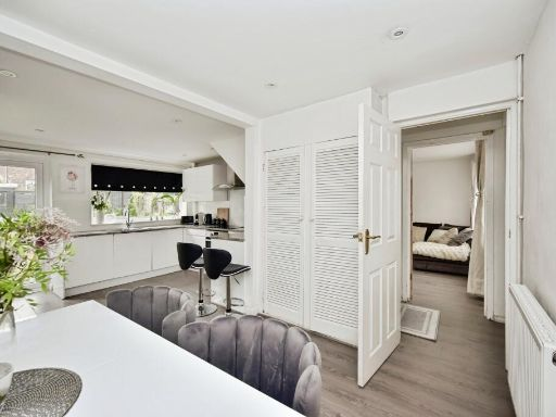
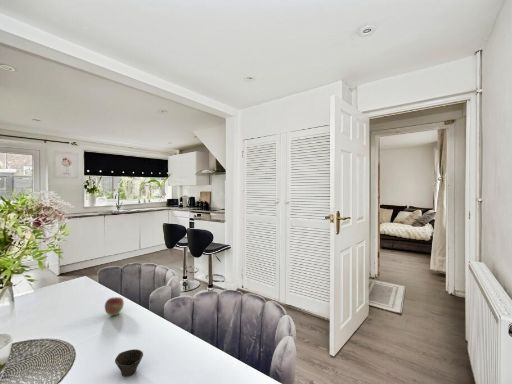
+ cup [114,348,144,377]
+ fruit [104,296,125,317]
